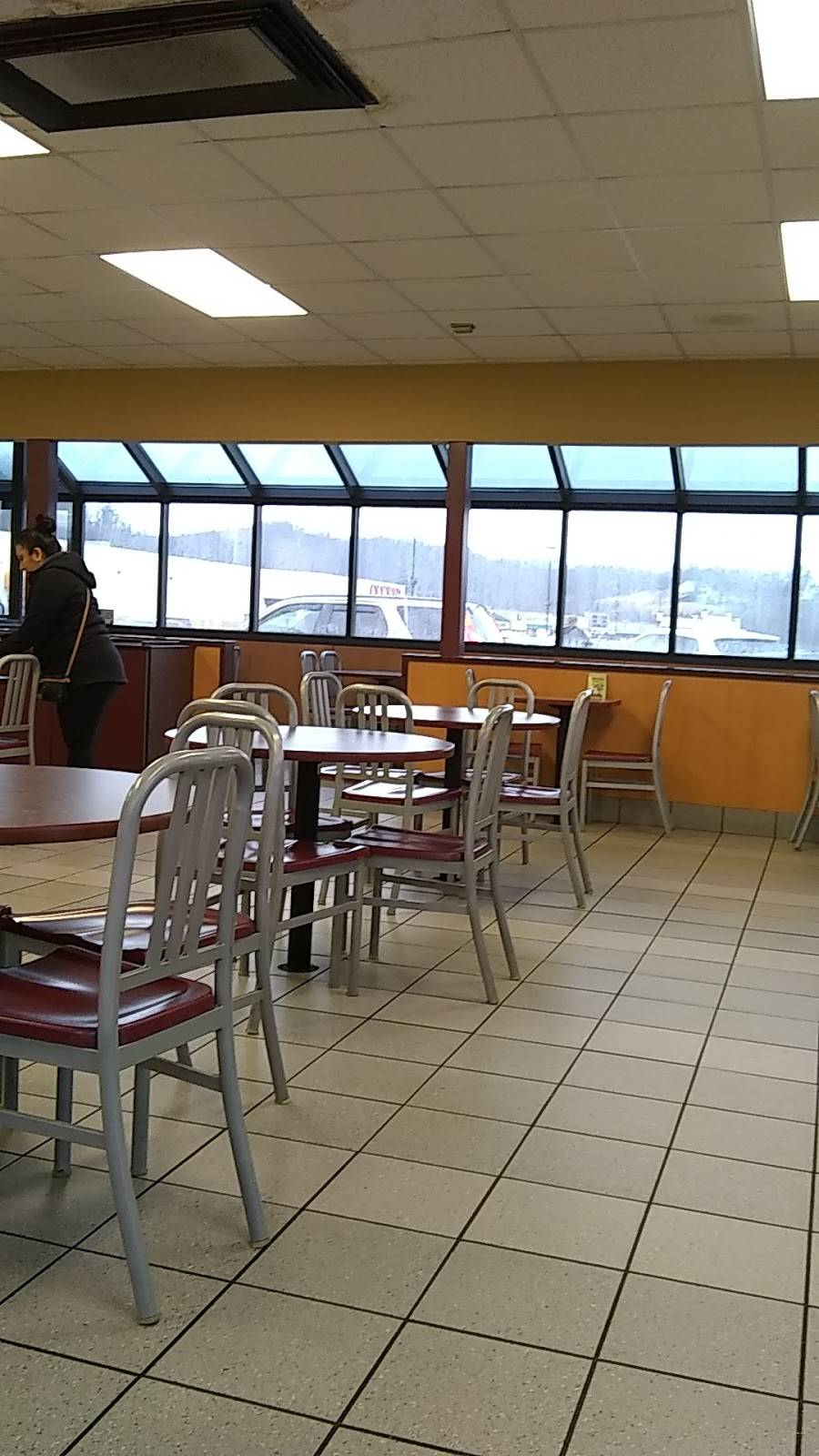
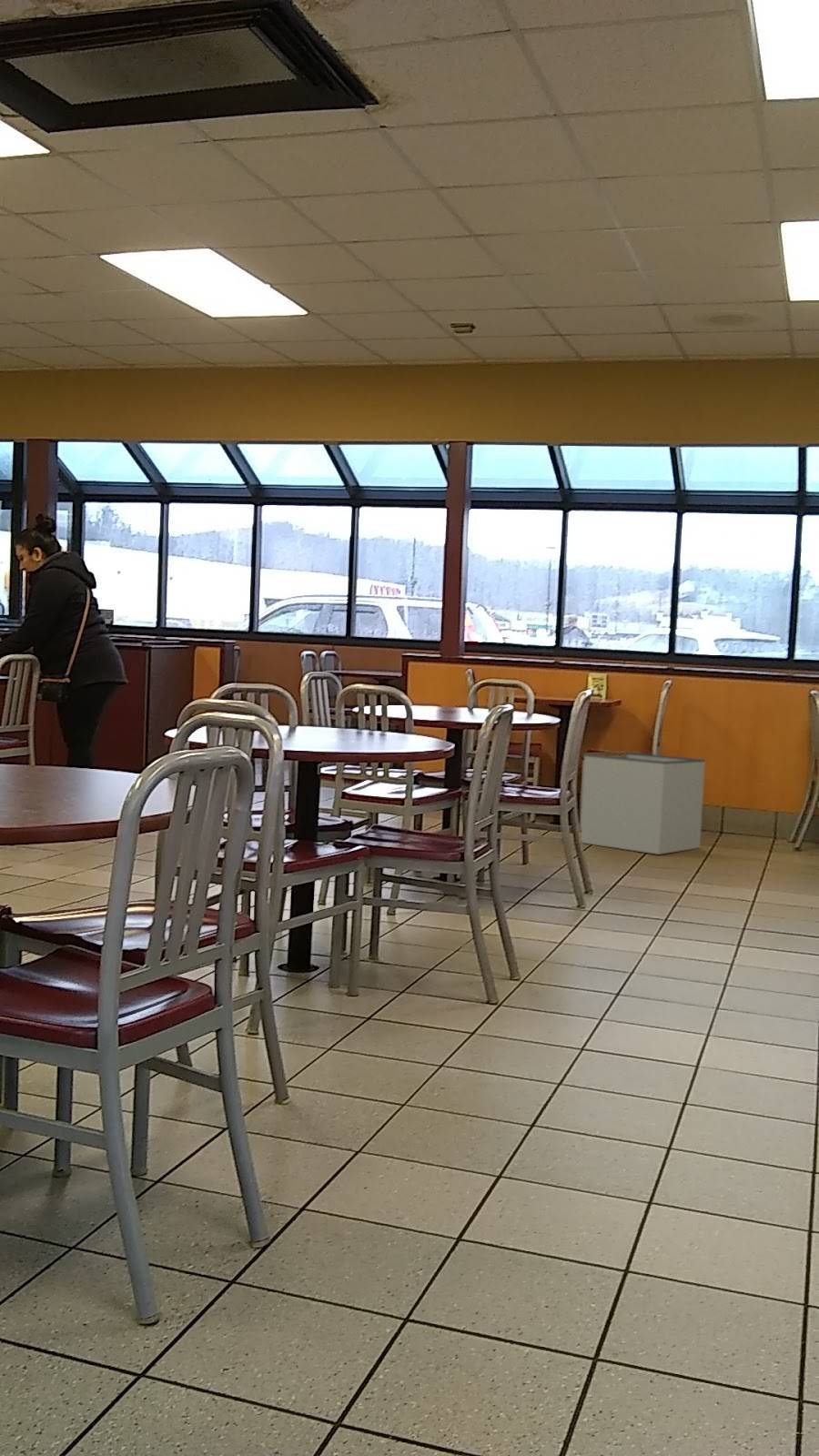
+ storage bin [580,751,706,855]
